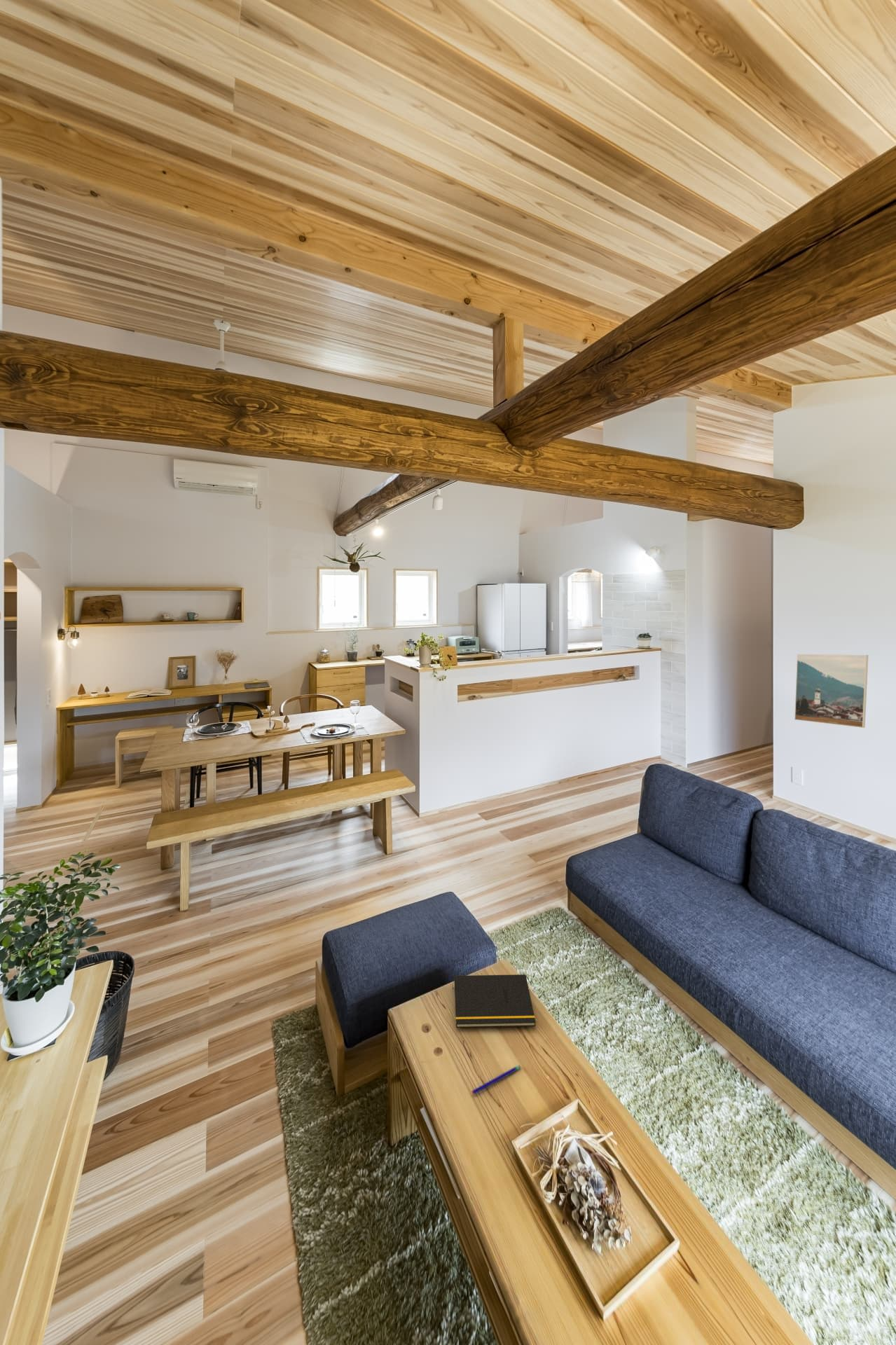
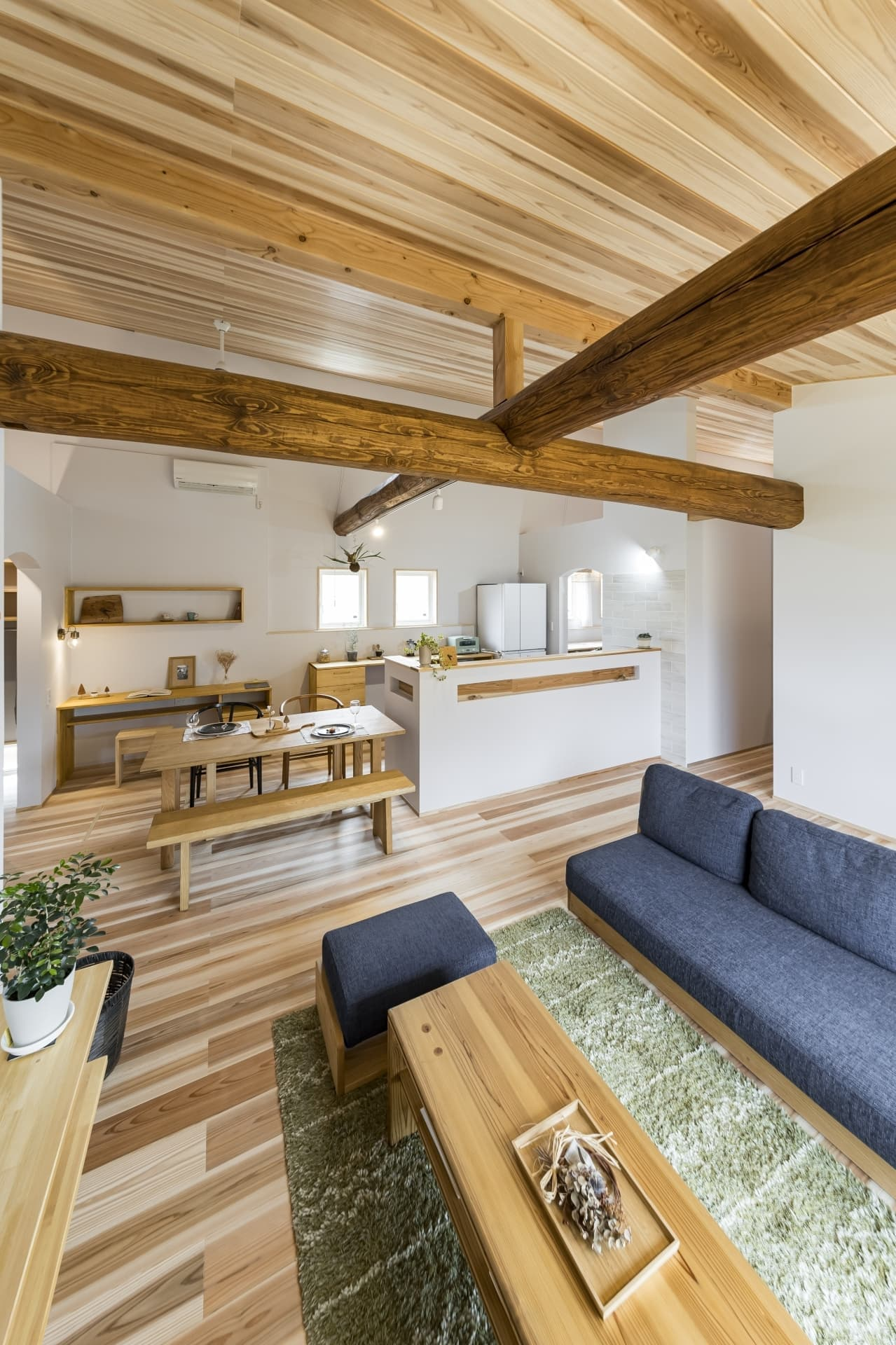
- notepad [452,974,537,1028]
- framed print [794,654,869,729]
- pen [471,1064,521,1096]
